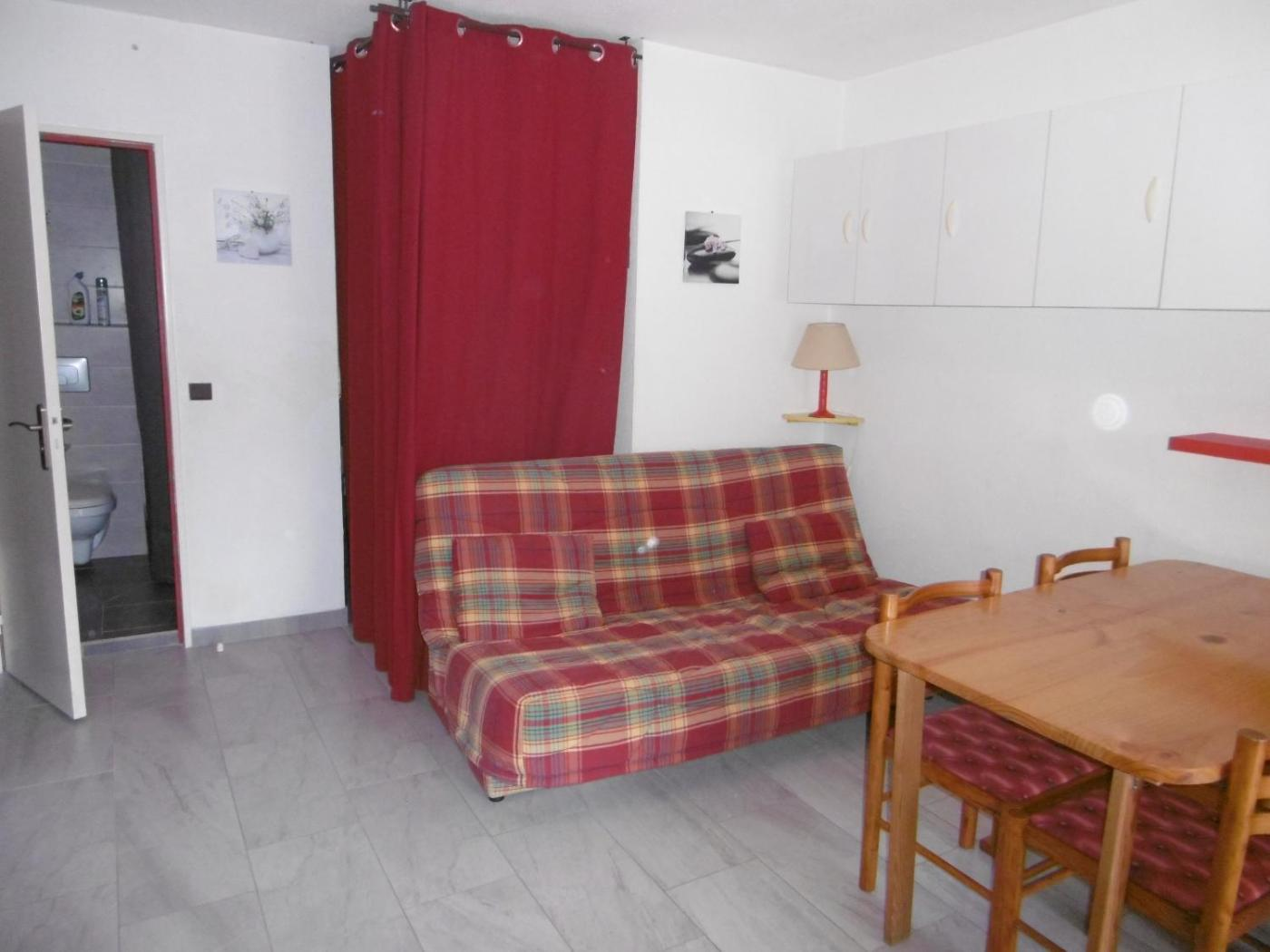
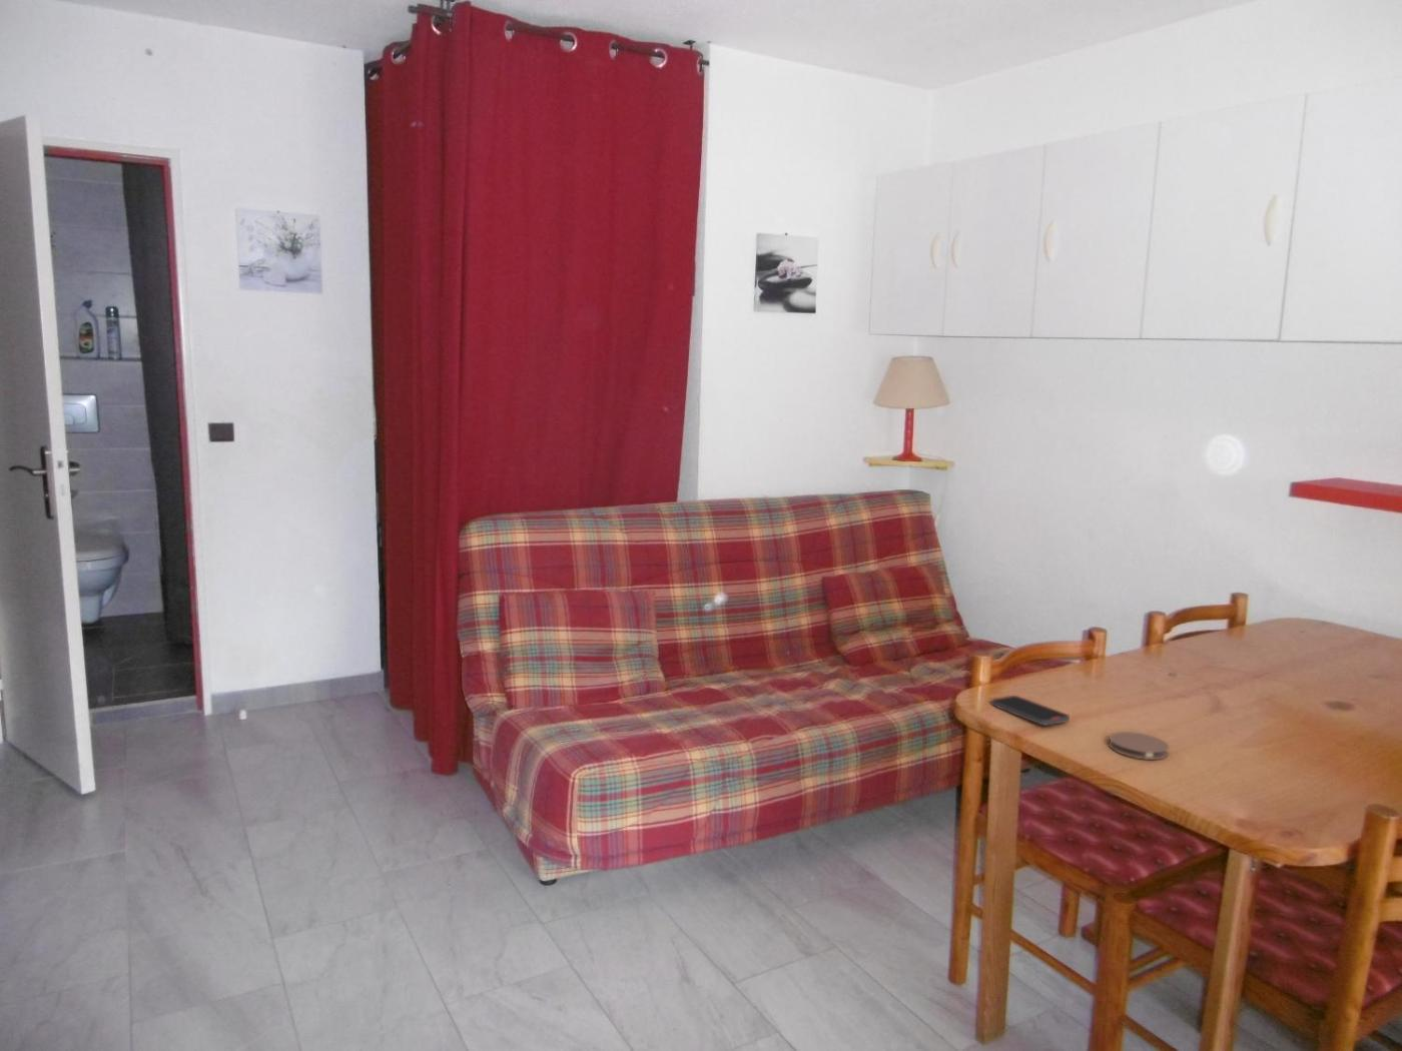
+ coaster [1107,731,1170,761]
+ smartphone [990,694,1071,726]
